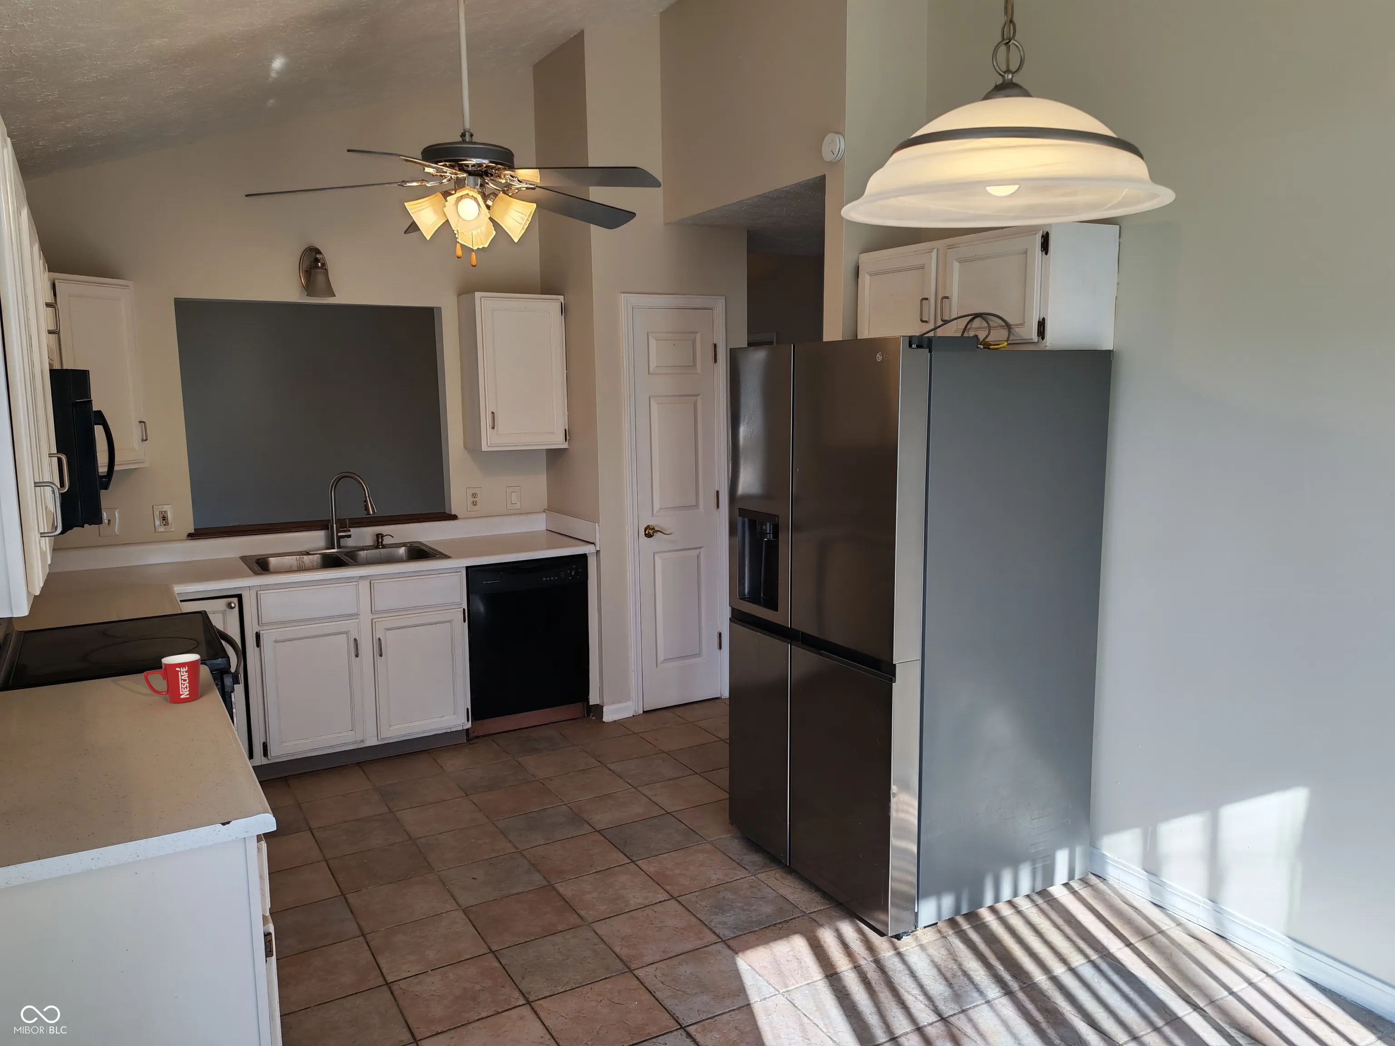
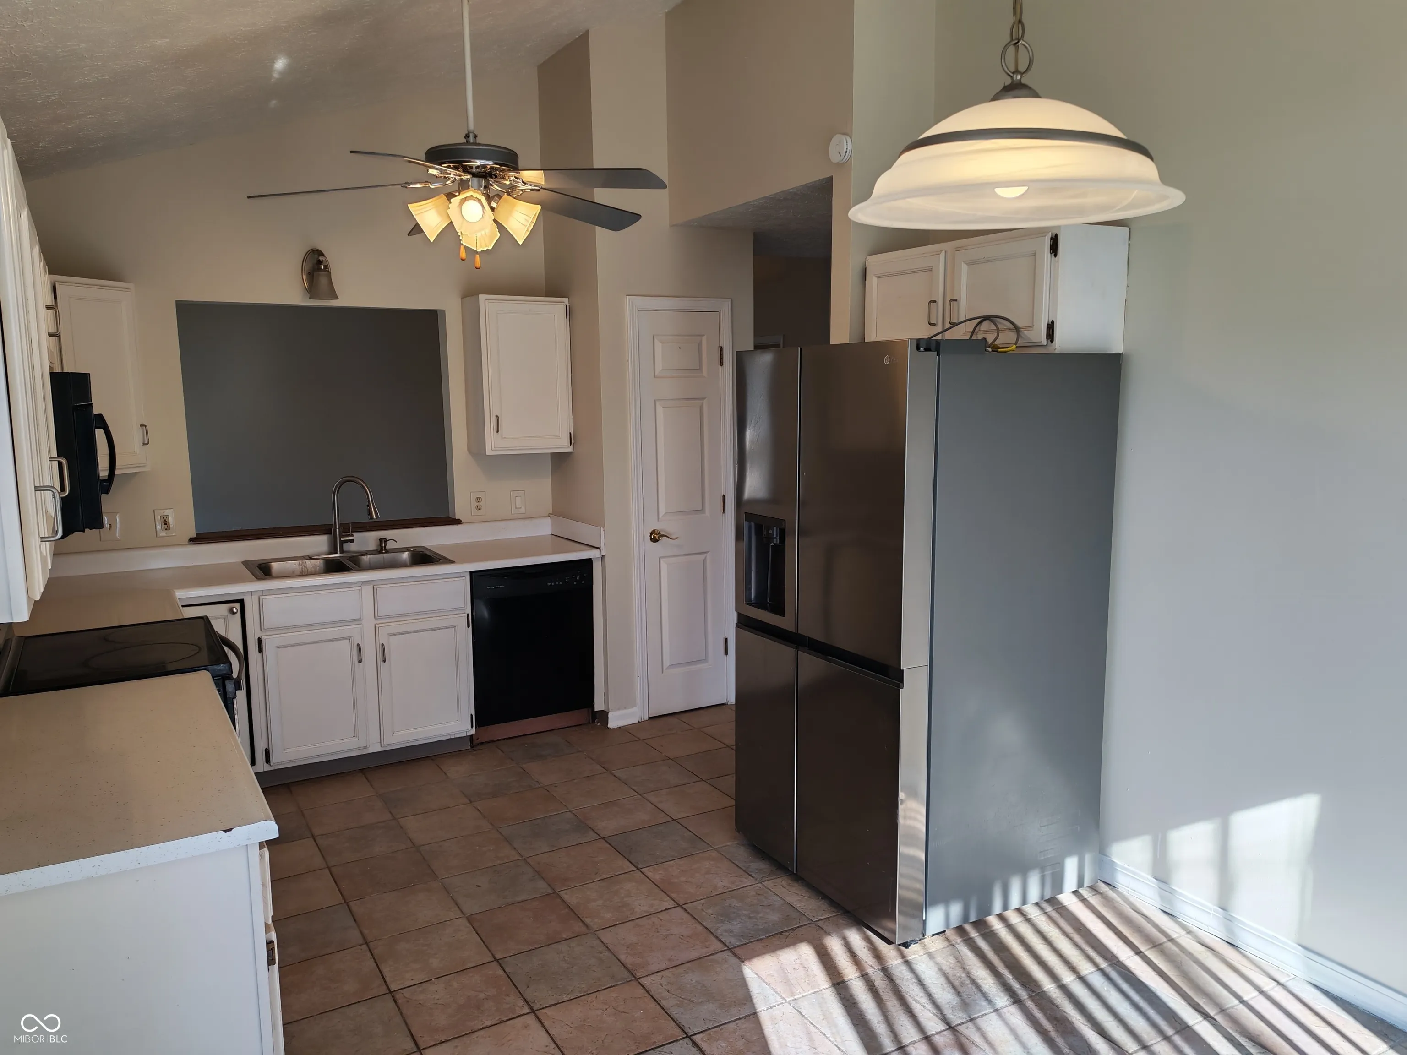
- mug [143,654,201,703]
